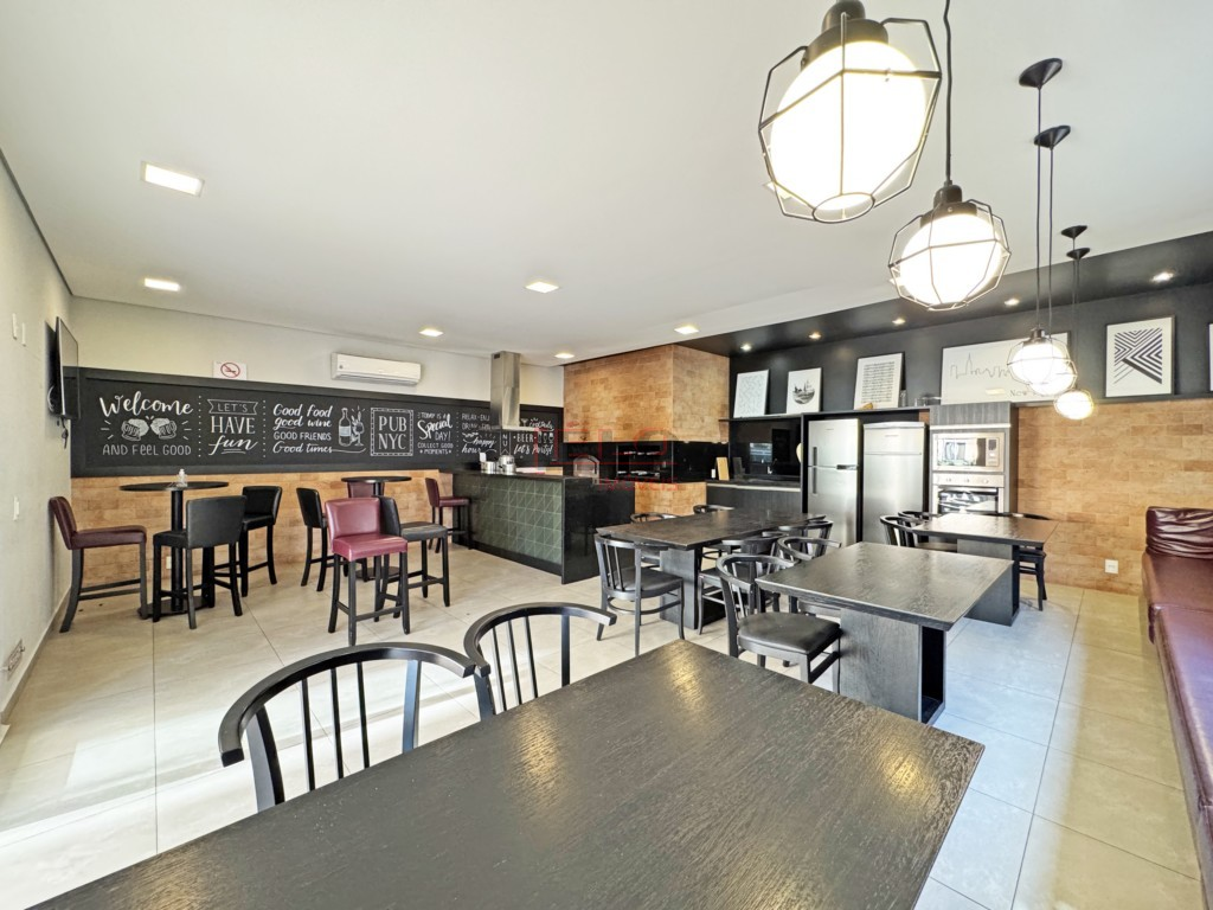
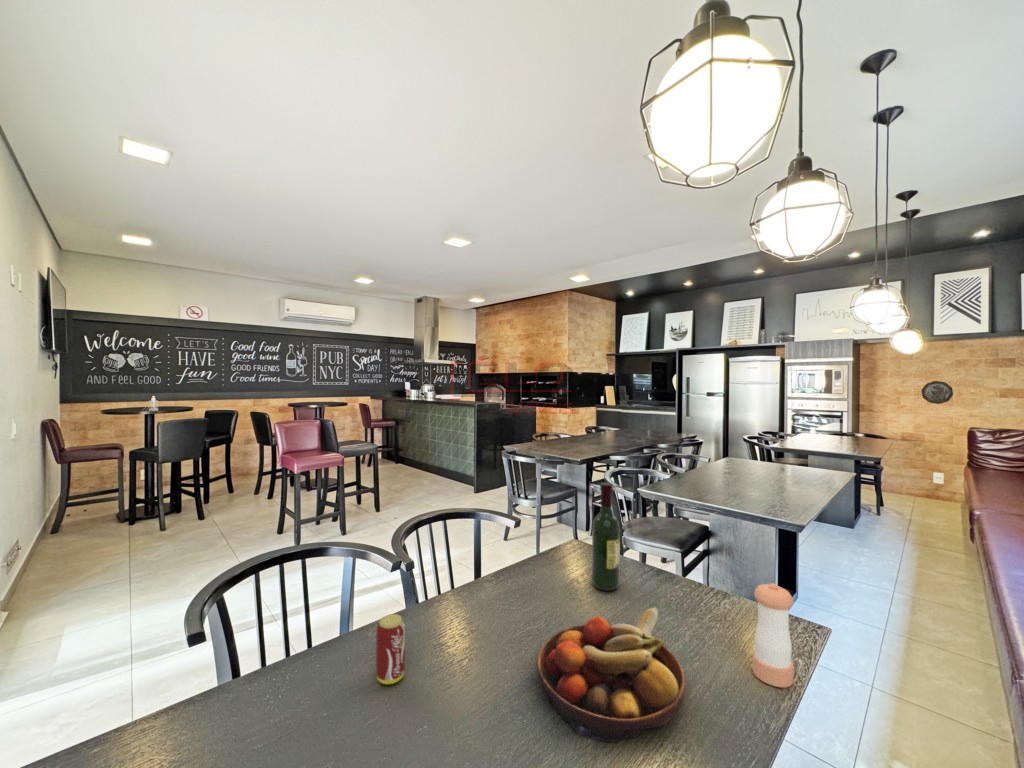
+ wine bottle [591,482,621,592]
+ beverage can [375,613,406,685]
+ pepper shaker [752,582,795,688]
+ fruit bowl [536,606,687,743]
+ decorative plate [921,380,954,405]
